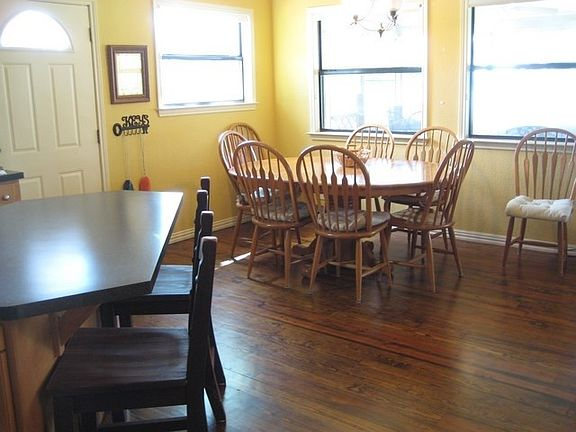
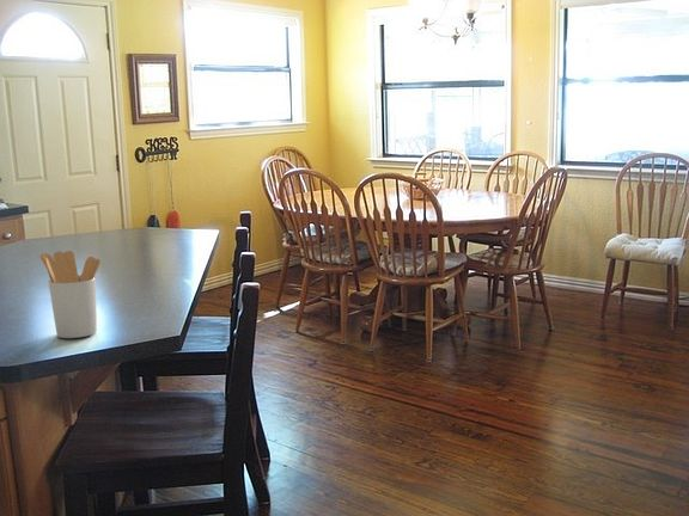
+ utensil holder [39,250,102,339]
